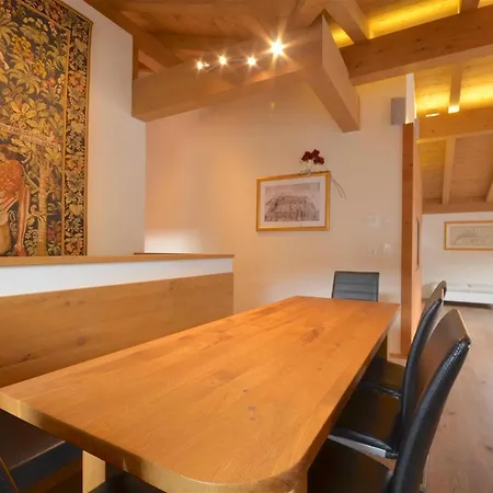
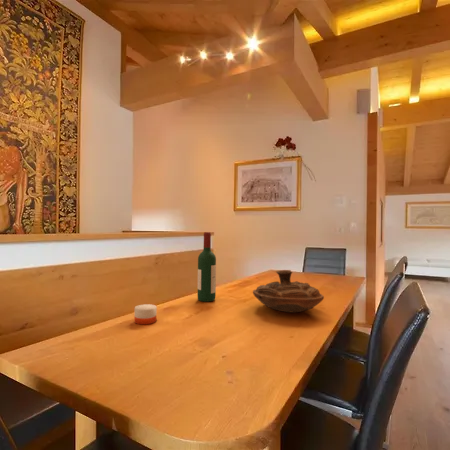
+ decorative bowl [252,269,325,313]
+ wine bottle [197,231,217,303]
+ candle [133,303,158,325]
